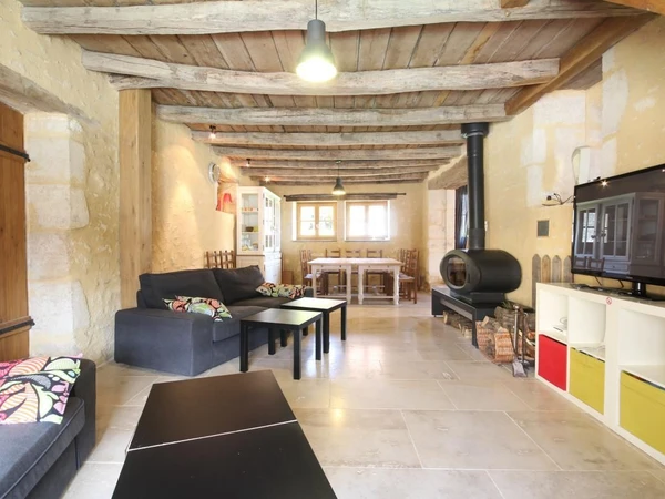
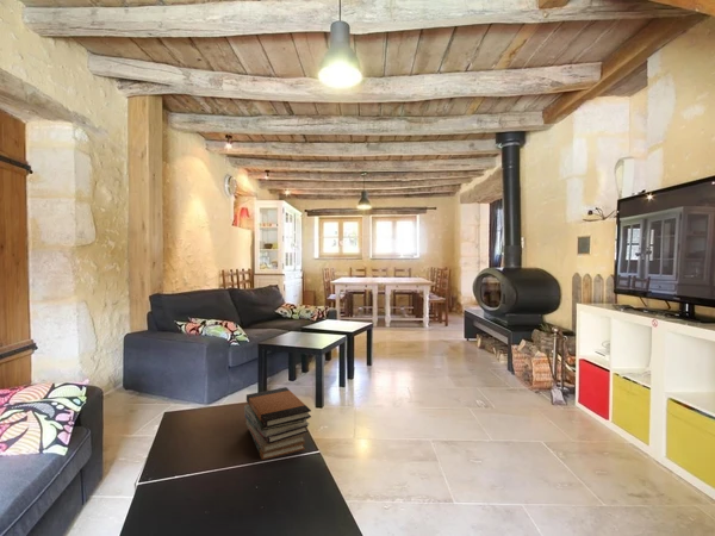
+ book stack [243,386,312,461]
